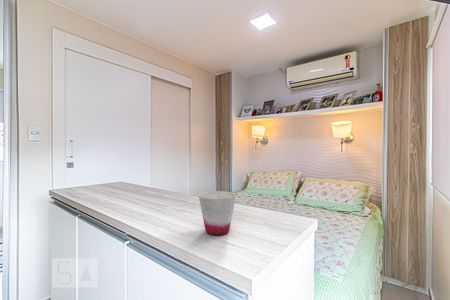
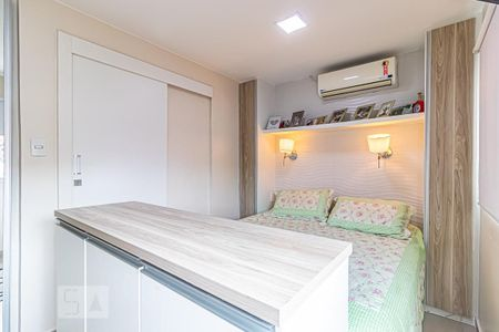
- cup [198,190,237,236]
